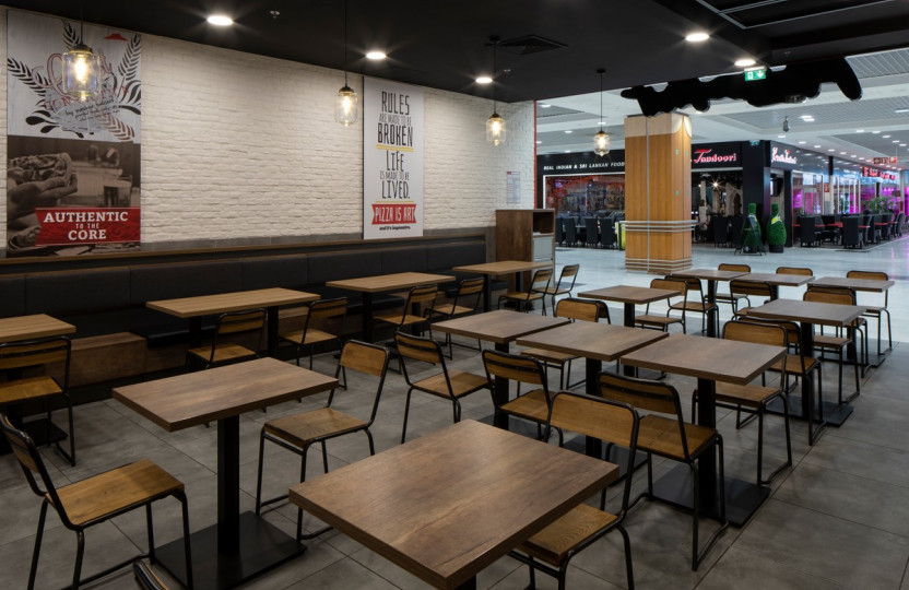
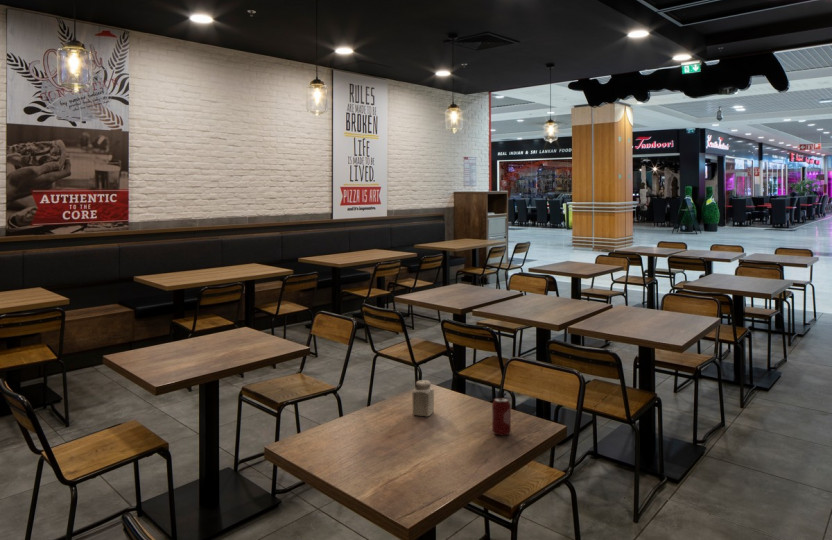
+ beverage can [491,397,512,436]
+ salt shaker [412,379,435,417]
